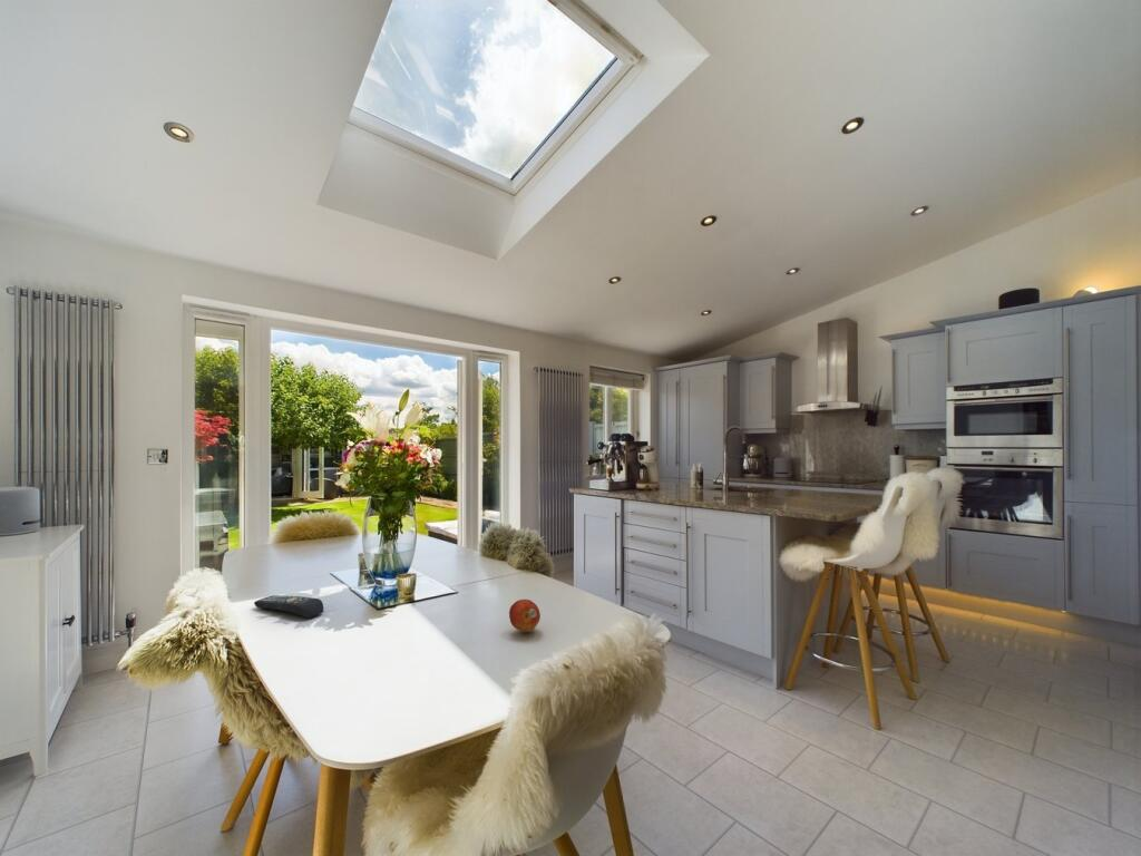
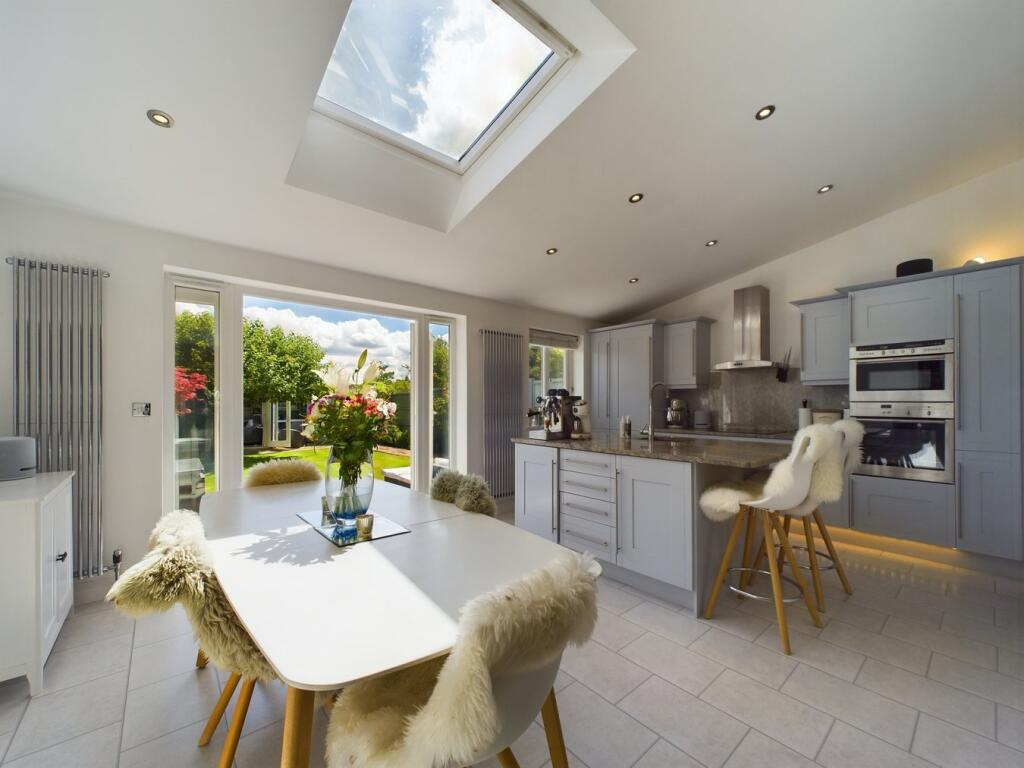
- remote control [253,594,324,619]
- fruit [508,599,542,633]
